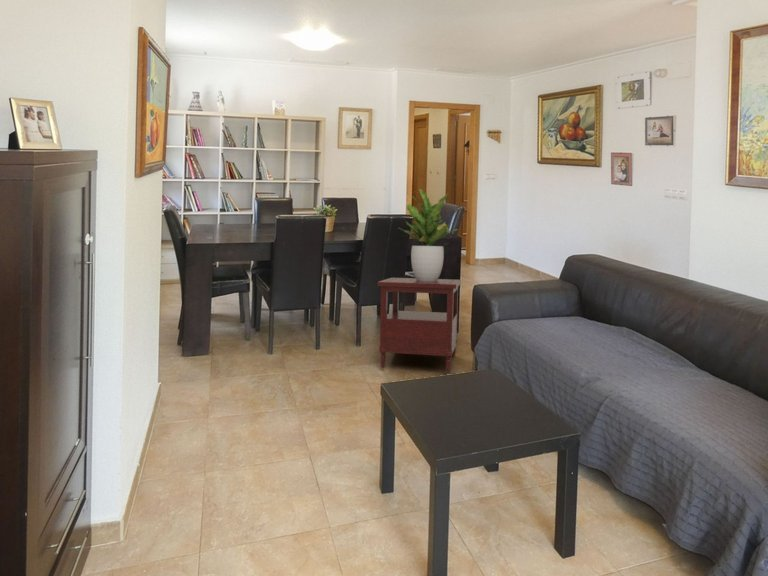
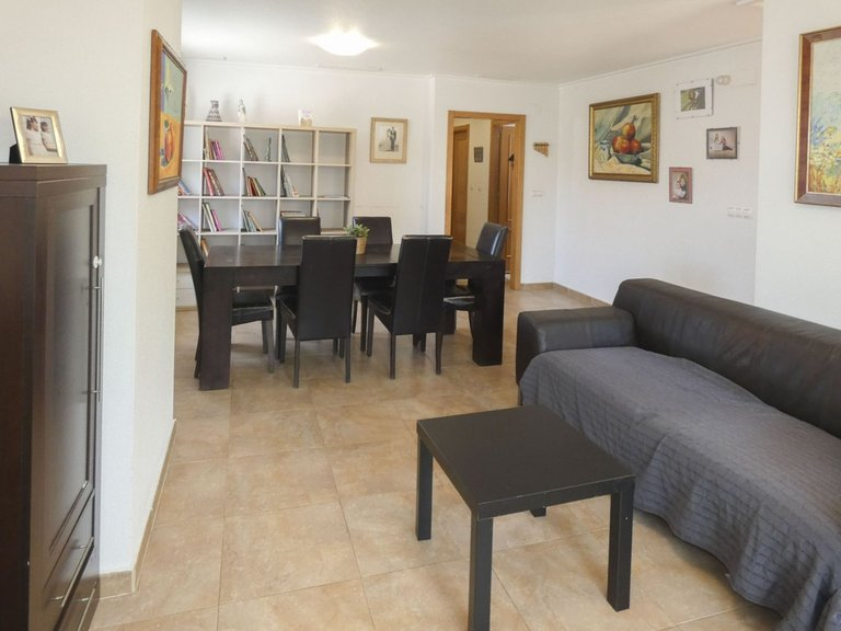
- potted plant [398,188,459,281]
- side table [377,277,462,373]
